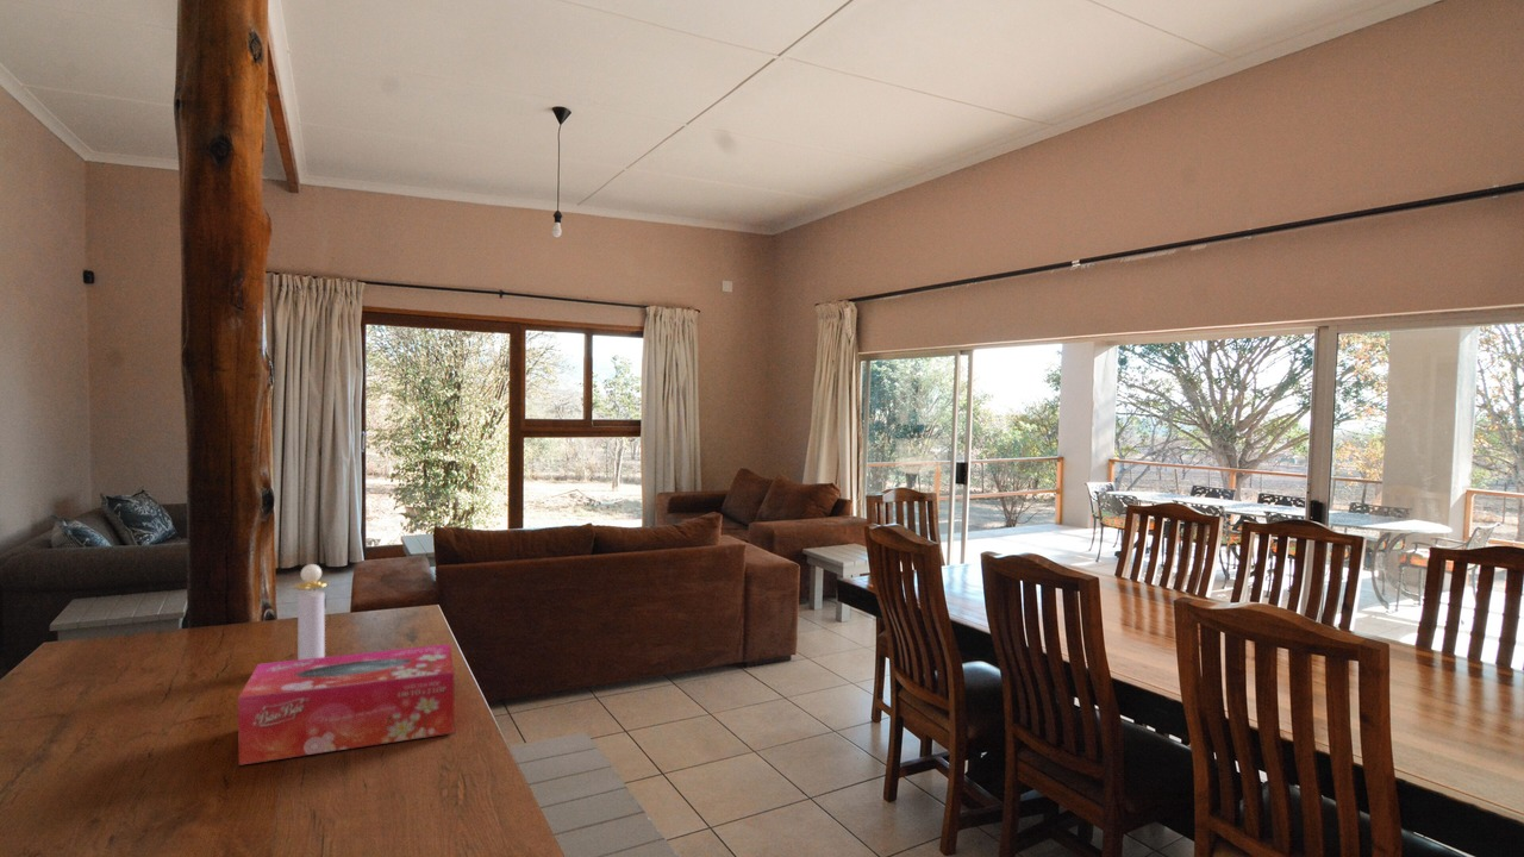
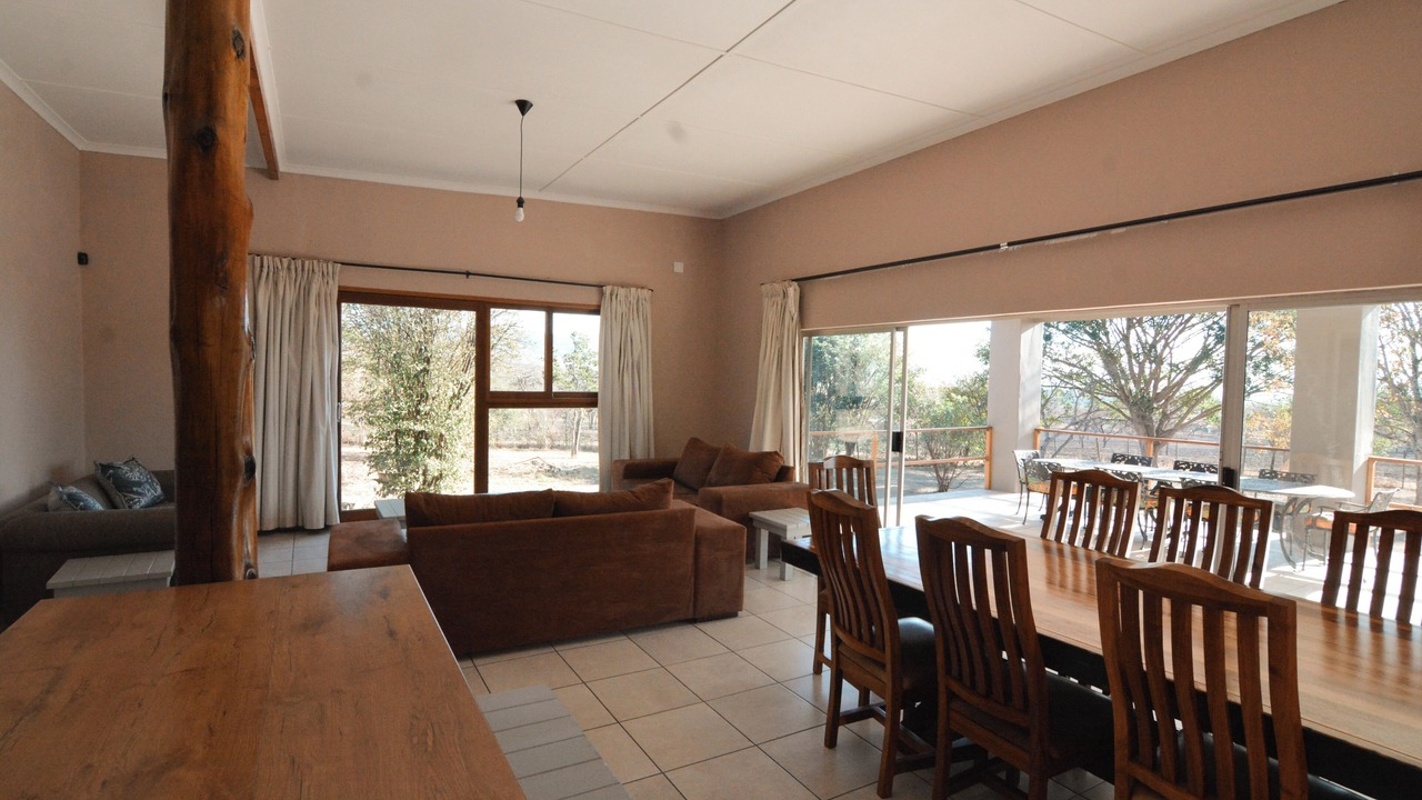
- tissue box [237,643,455,767]
- perfume bottle [293,563,329,661]
